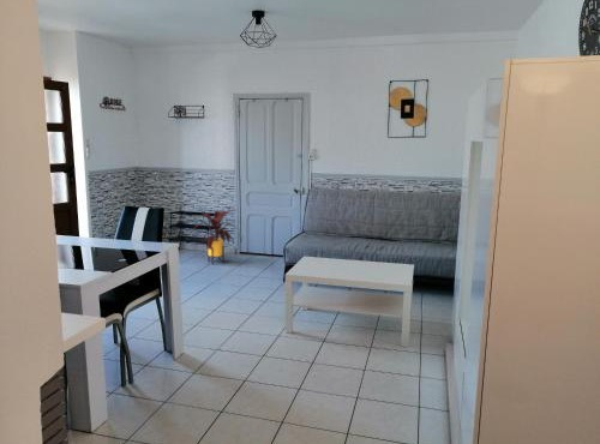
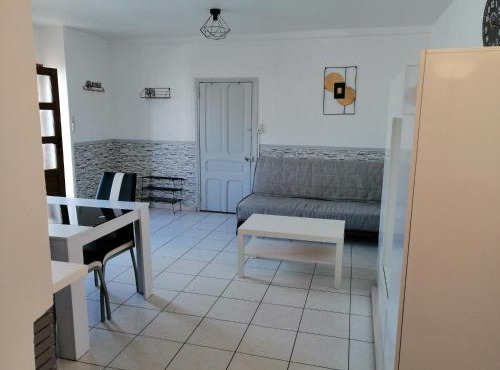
- house plant [191,209,242,265]
